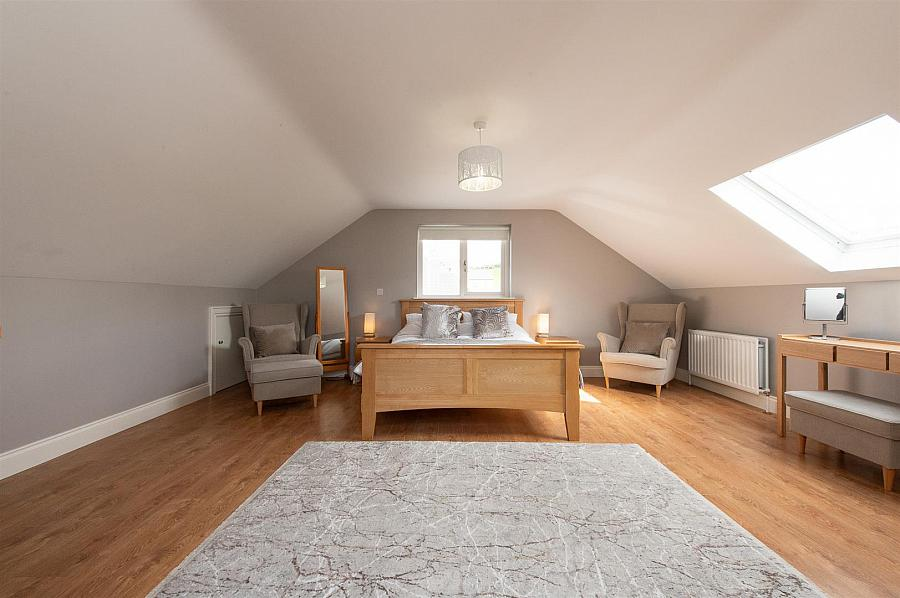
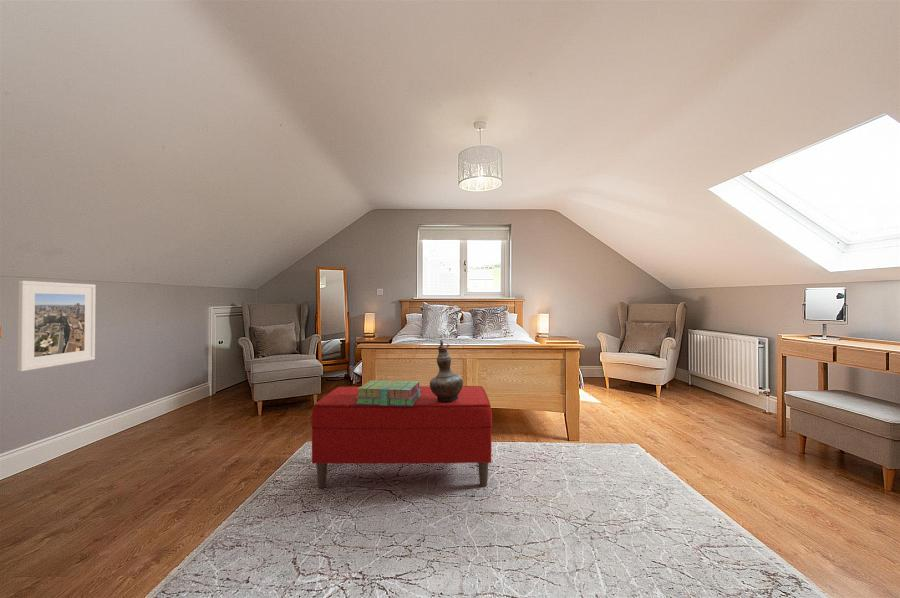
+ stack of books [356,379,421,406]
+ decorative vase [429,339,464,402]
+ bench [311,385,493,489]
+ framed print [17,280,97,372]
